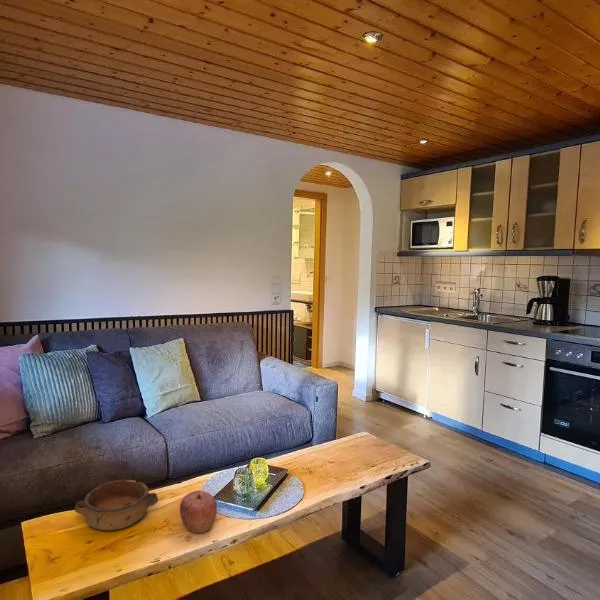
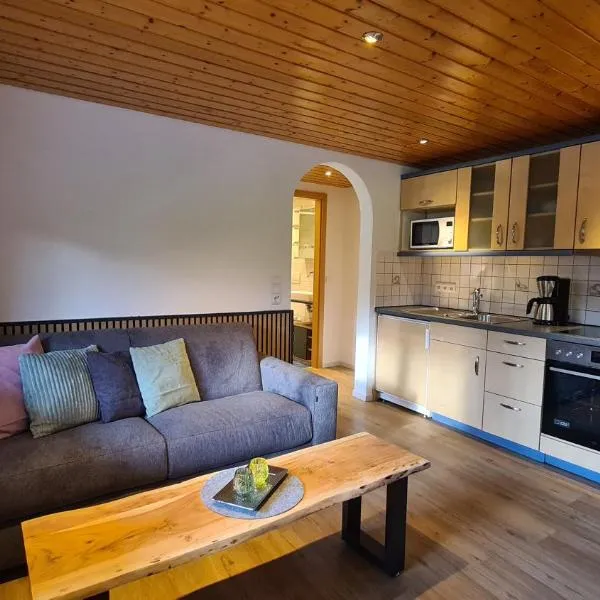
- apple [179,490,218,534]
- bowl [74,479,159,531]
